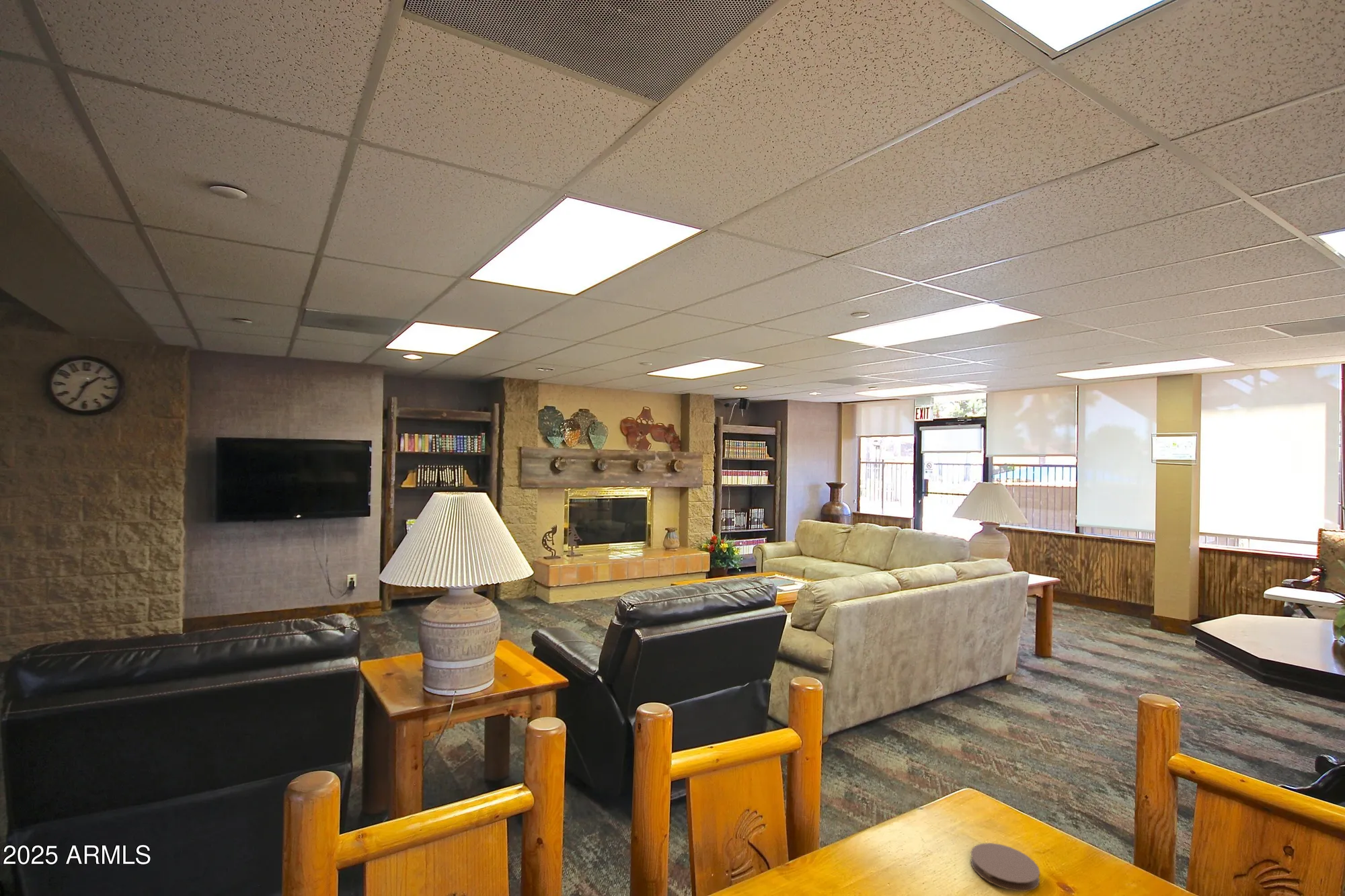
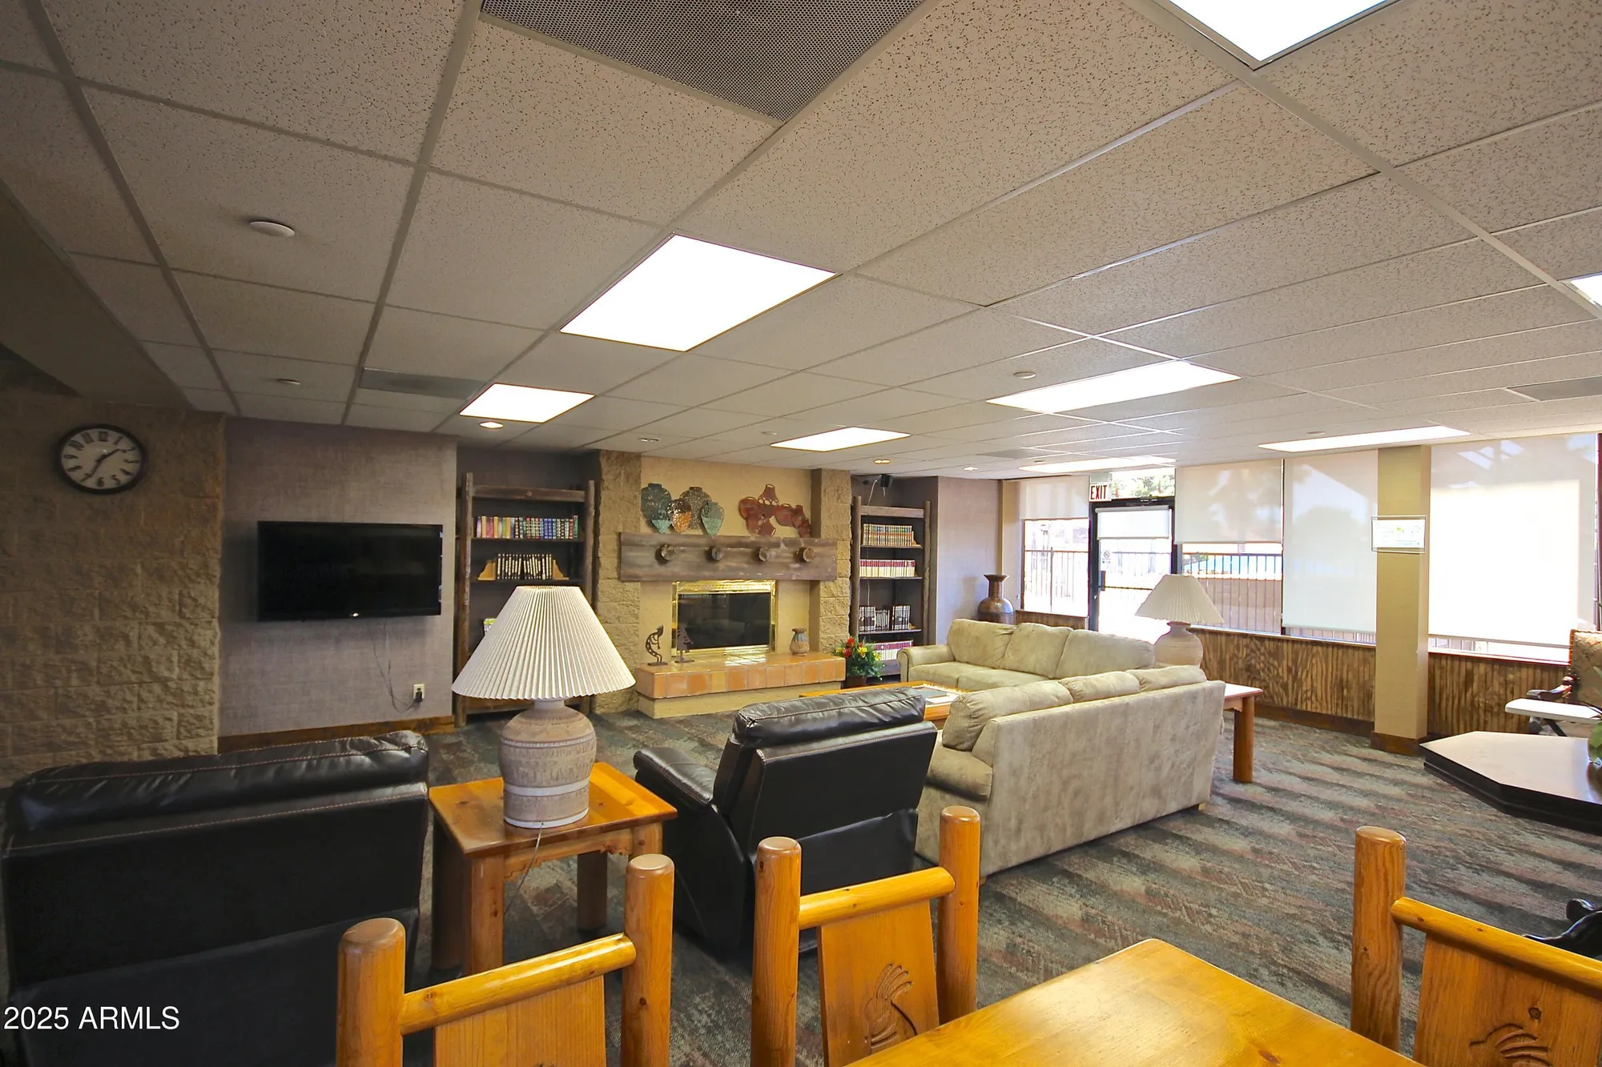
- coaster [970,842,1040,892]
